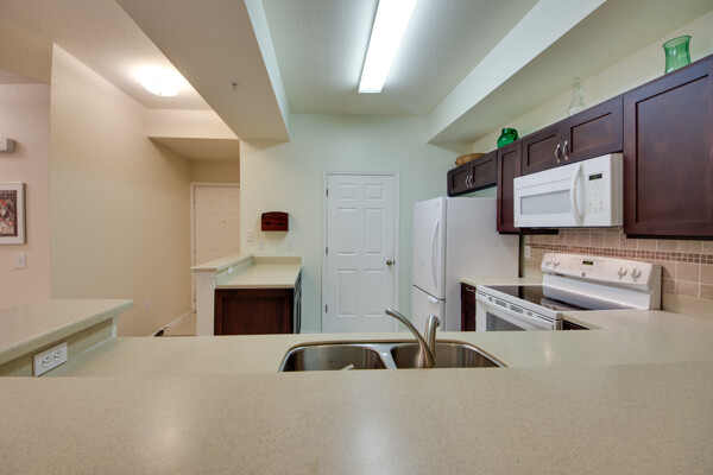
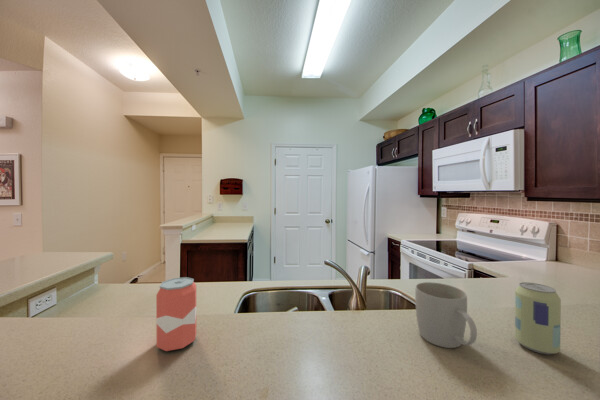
+ beverage can [514,281,562,356]
+ mug [414,281,478,349]
+ soda can [155,276,197,352]
